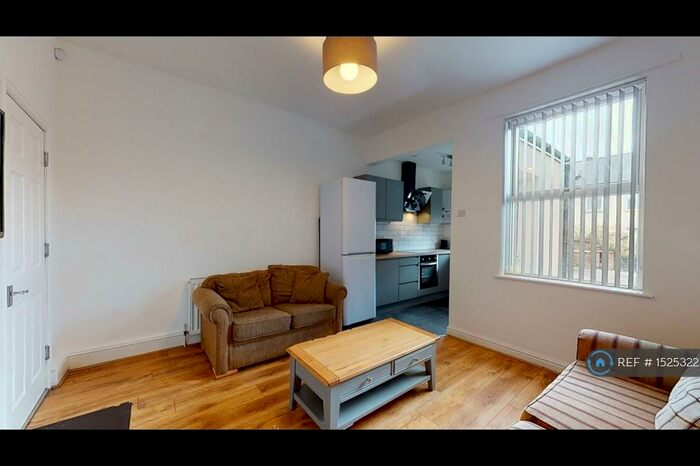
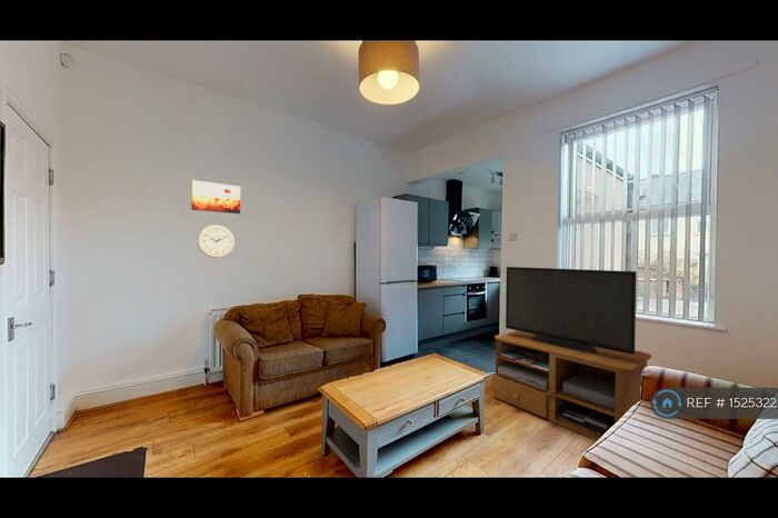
+ wall clock [196,223,236,259]
+ tv stand [492,266,652,441]
+ wall art [190,179,241,215]
